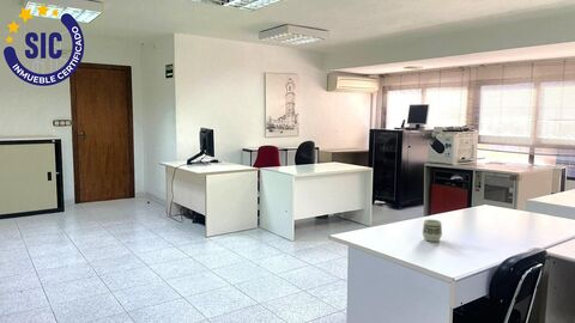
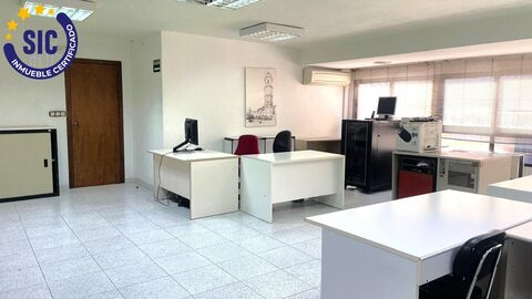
- cup [422,218,443,243]
